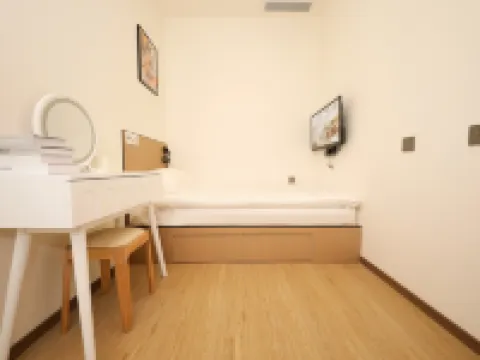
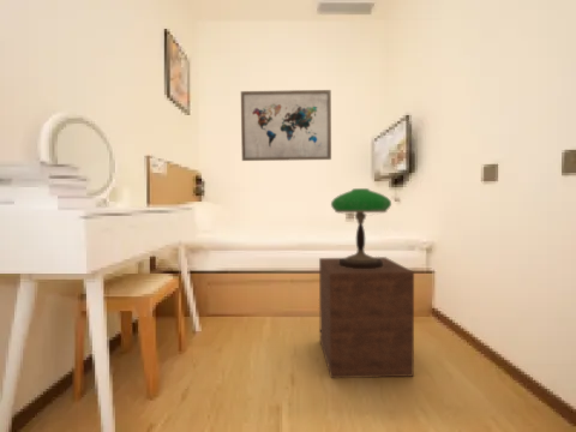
+ wall art [240,89,332,162]
+ nightstand [318,256,415,379]
+ table lamp [330,187,392,269]
